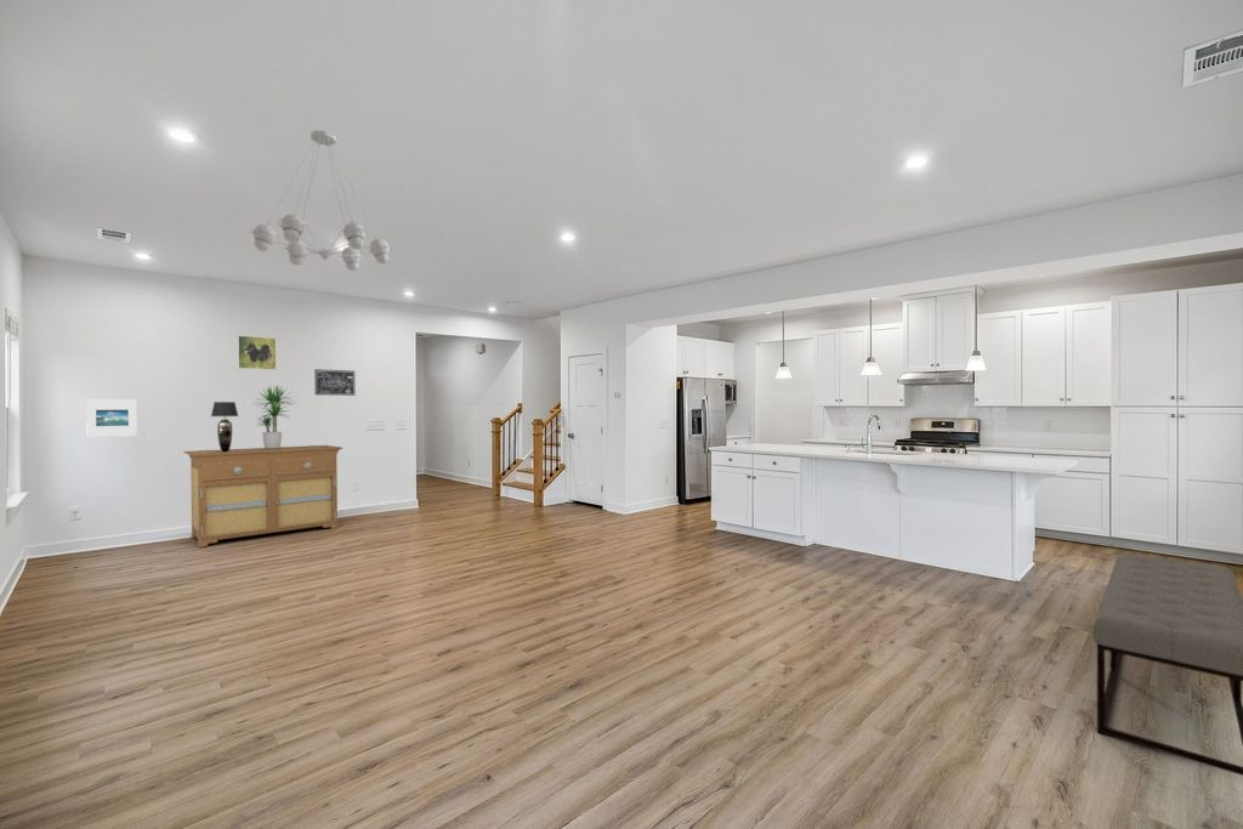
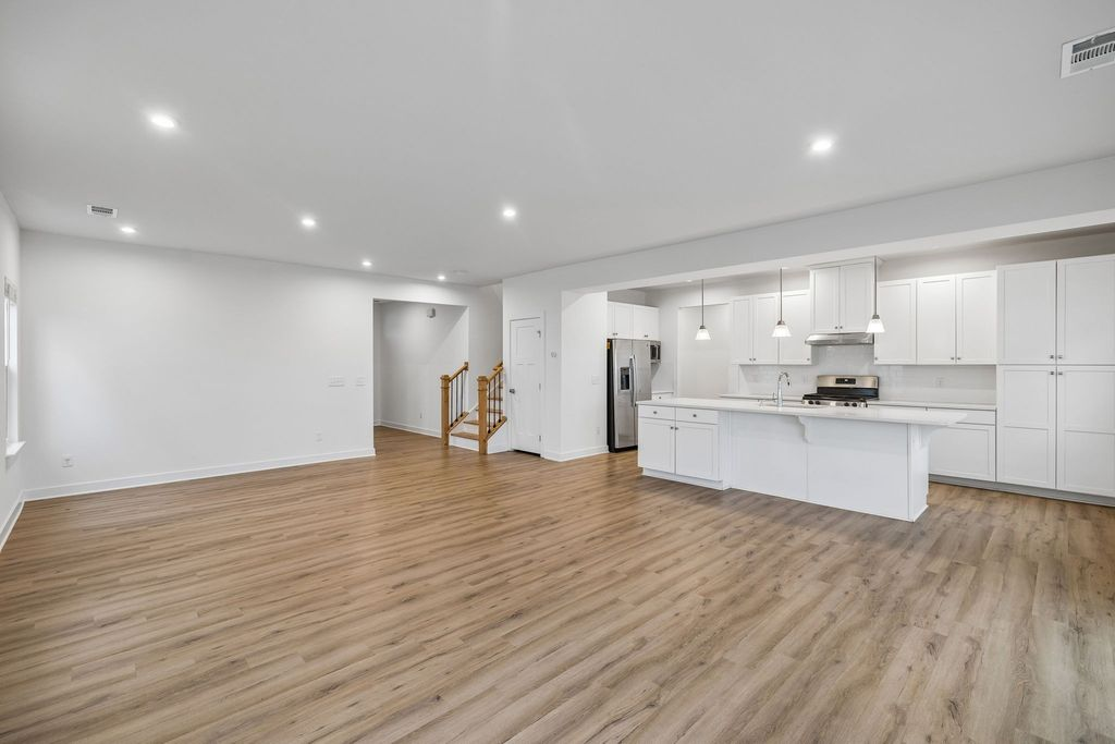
- table lamp [210,401,239,453]
- potted plant [251,385,295,449]
- sideboard [183,444,344,549]
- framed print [237,334,278,371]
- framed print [85,398,138,438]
- chandelier [249,129,393,272]
- wall art [313,368,357,397]
- bench [1091,552,1243,777]
